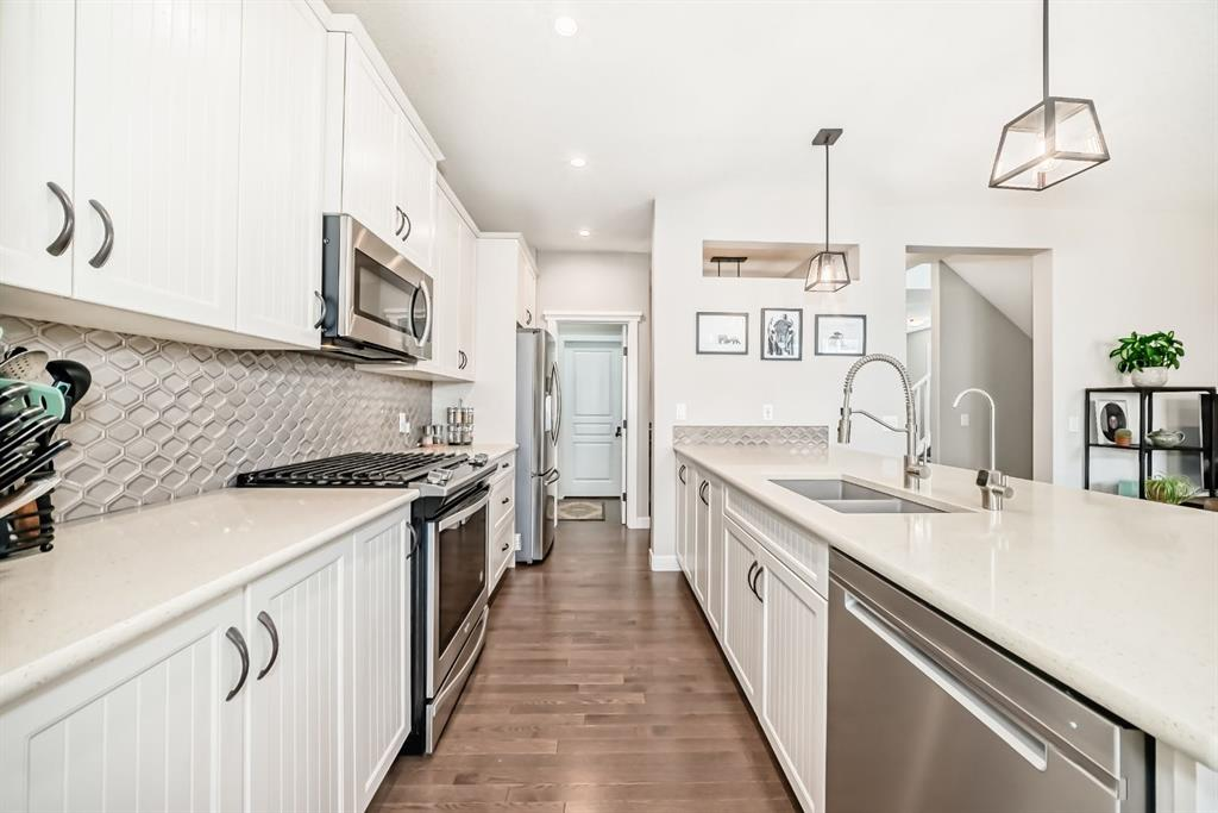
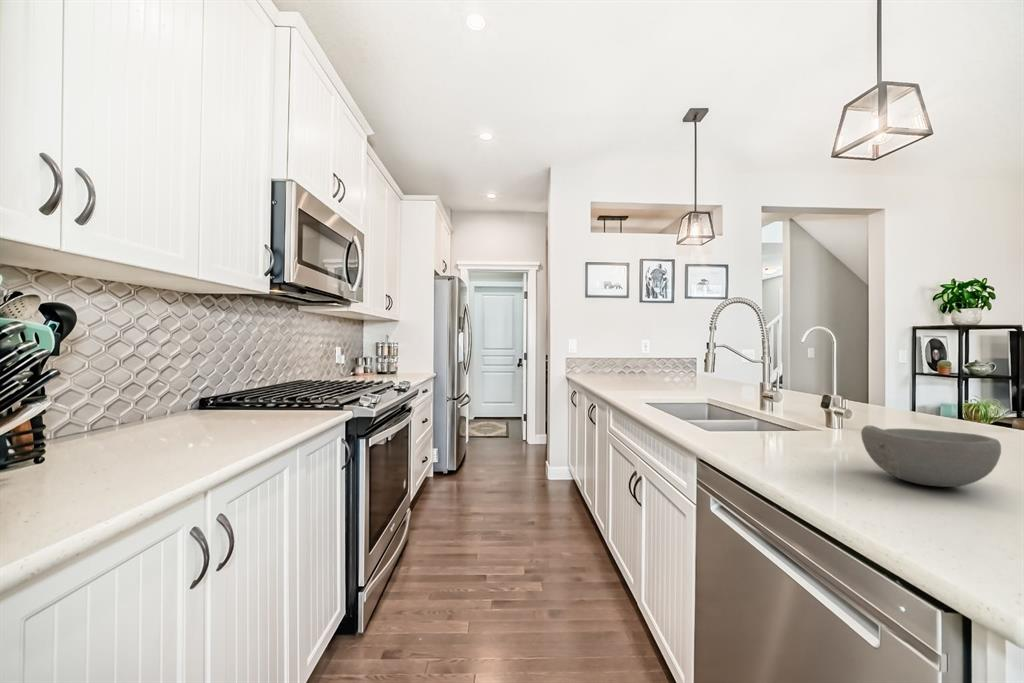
+ bowl [860,424,1002,488]
